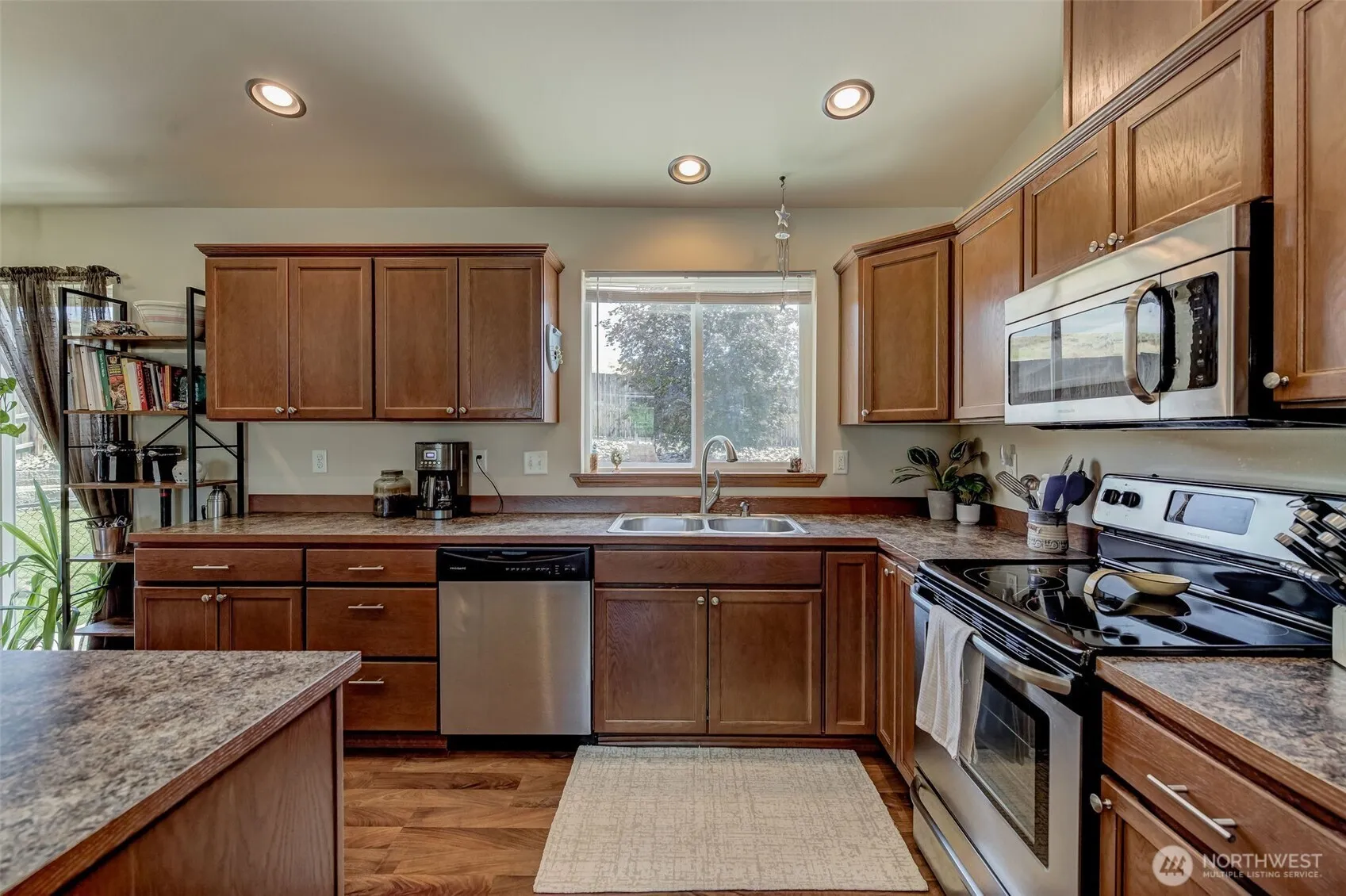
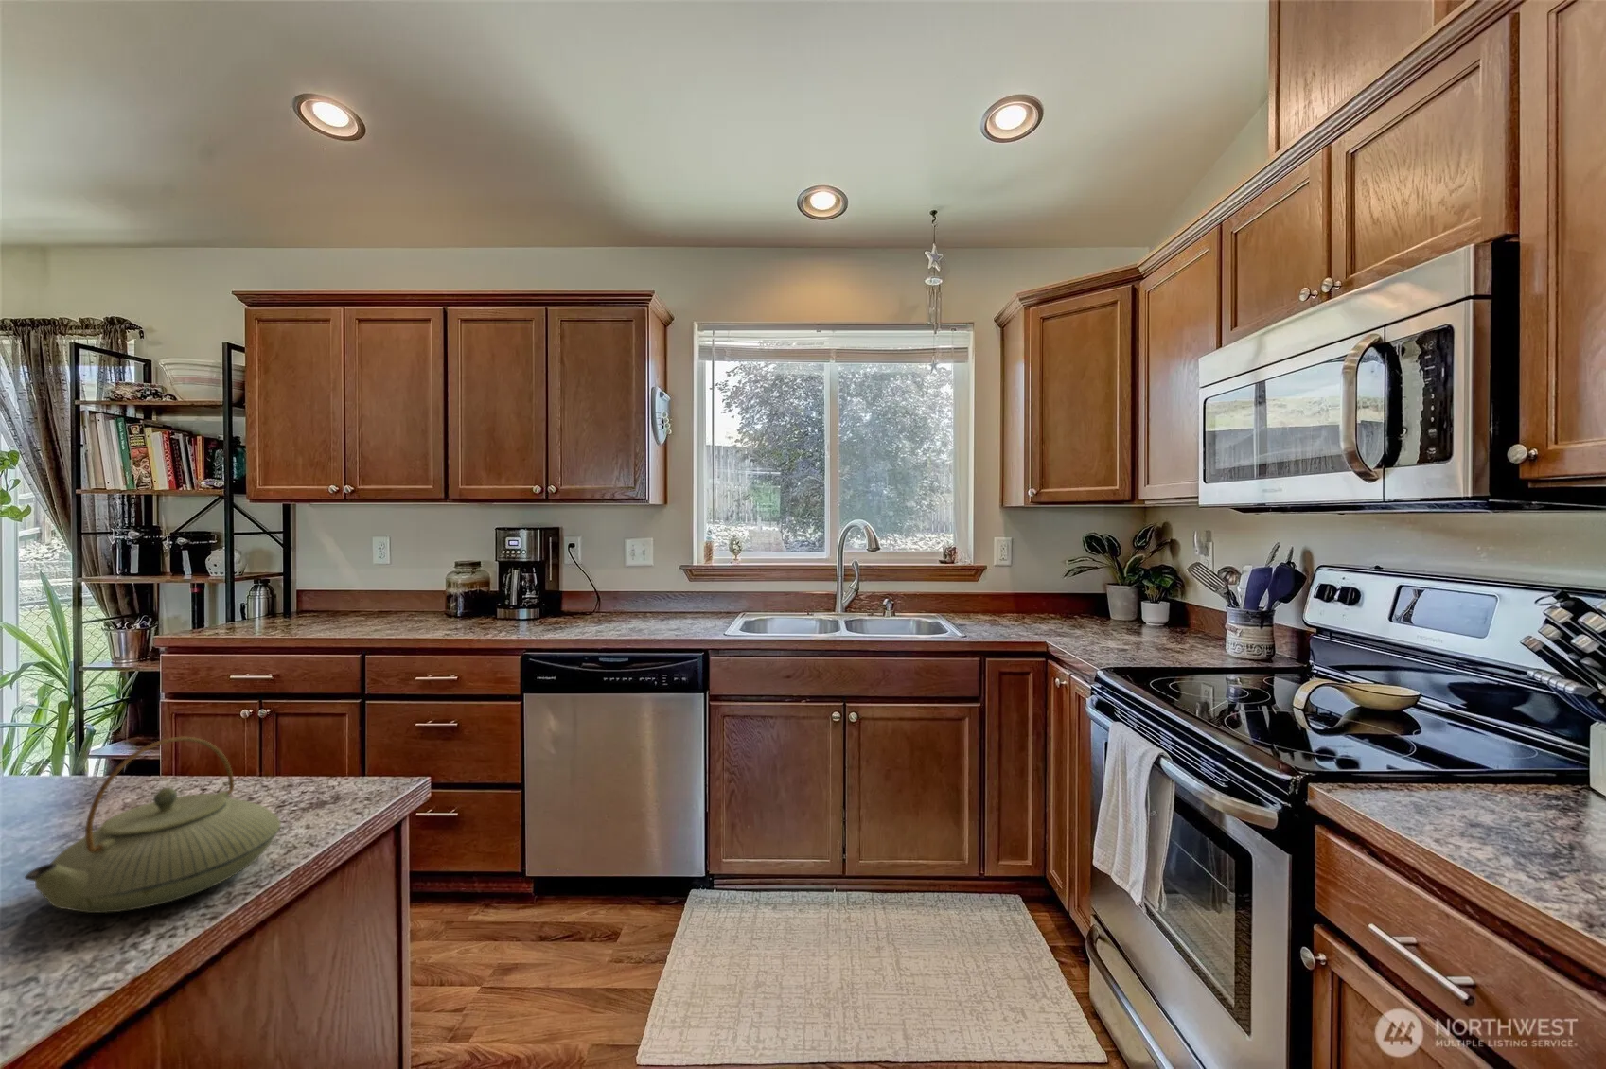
+ teapot [24,736,282,914]
